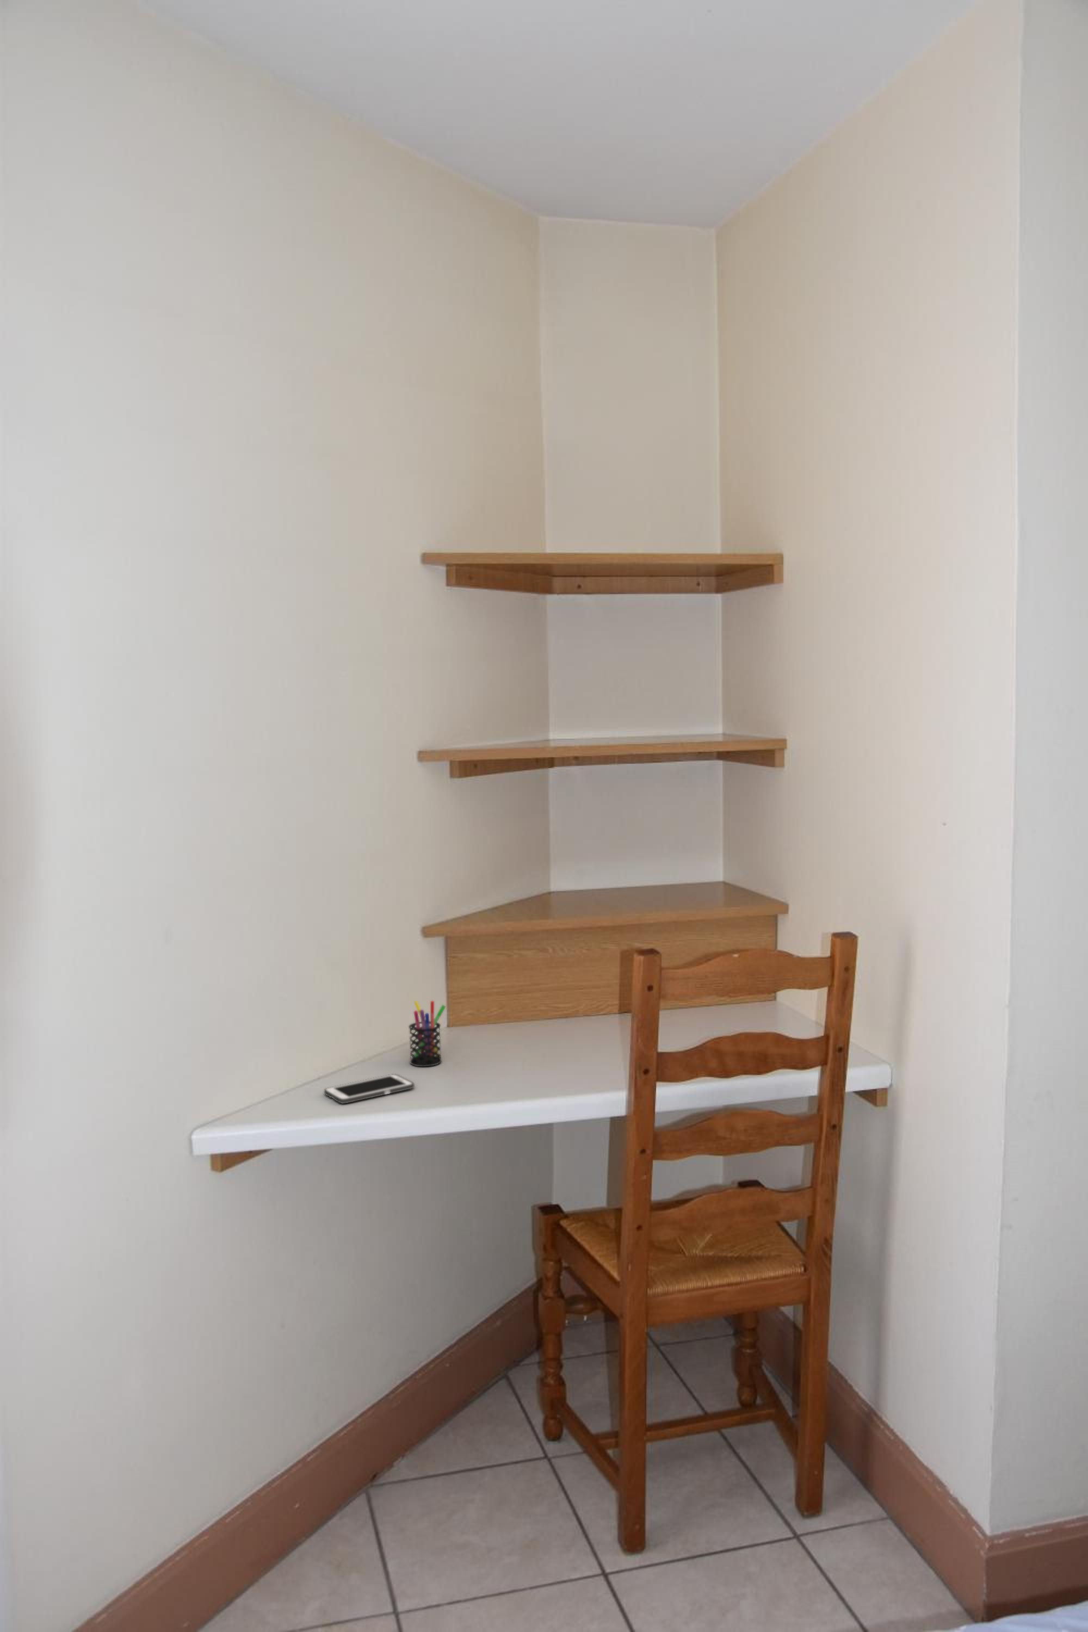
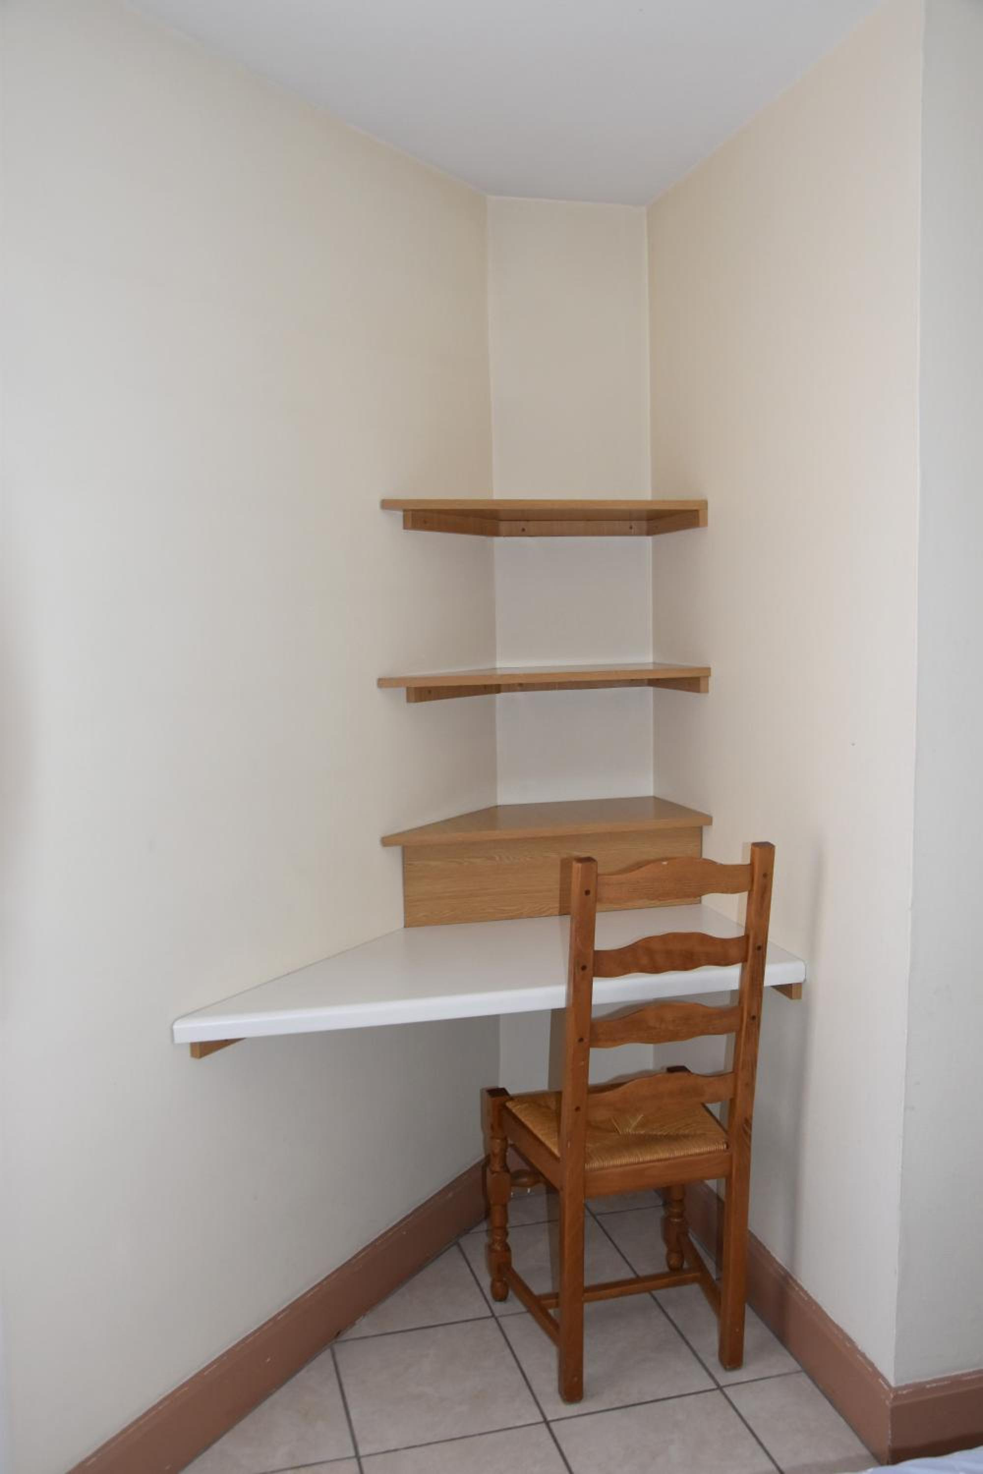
- pen holder [408,999,447,1067]
- cell phone [324,1073,415,1104]
